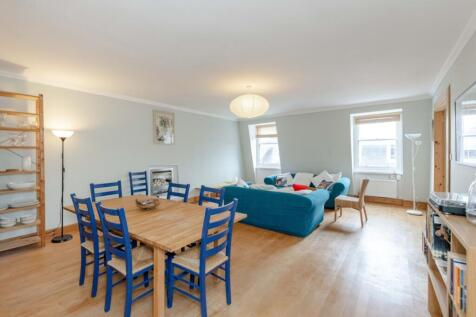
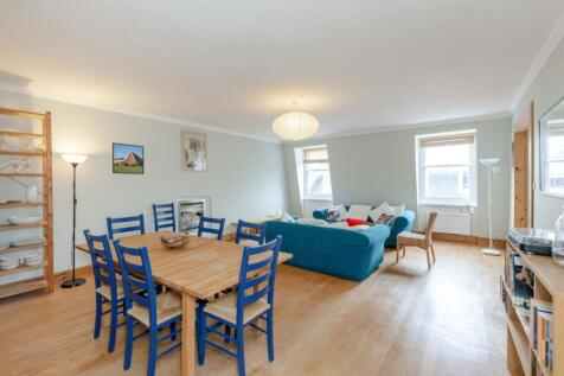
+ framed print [111,141,145,176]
